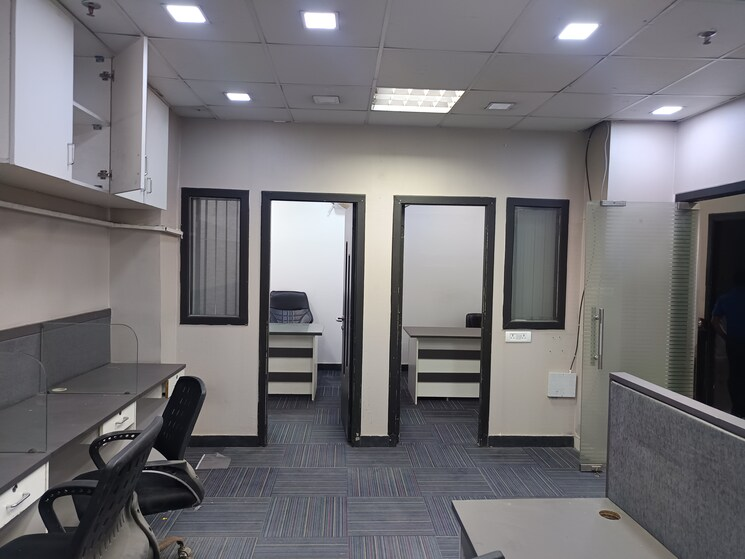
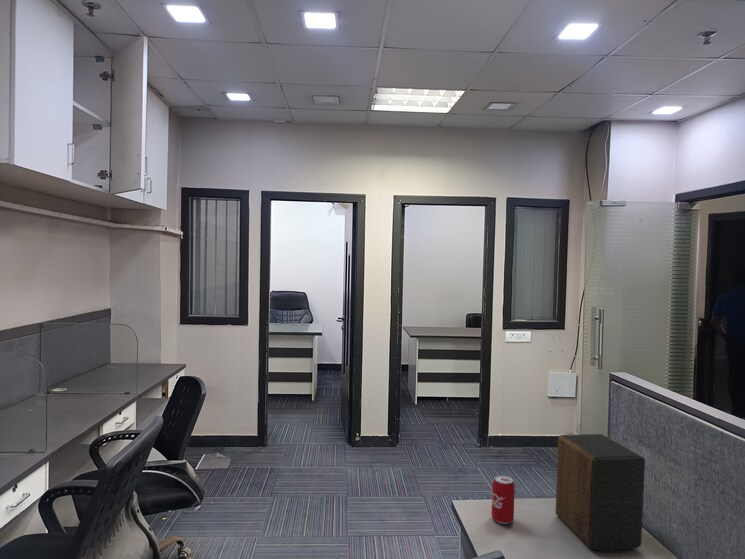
+ beverage can [491,474,516,525]
+ speaker [554,433,646,551]
